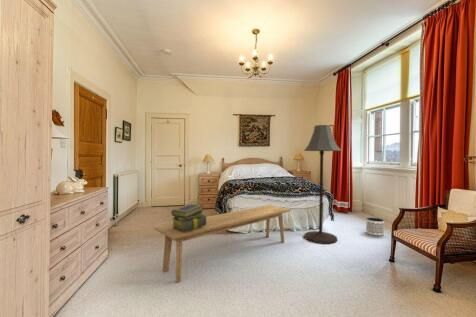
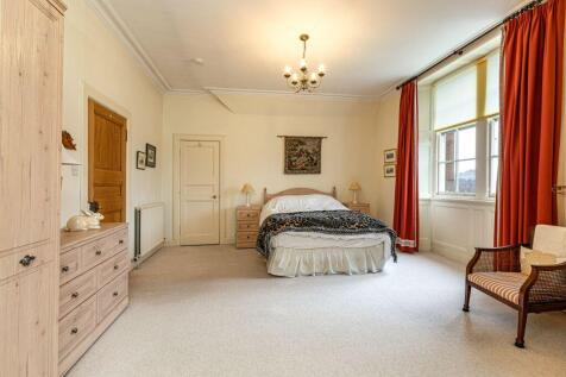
- planter [365,217,385,237]
- bench [153,204,292,283]
- stack of books [170,203,207,232]
- floor lamp [303,124,342,245]
